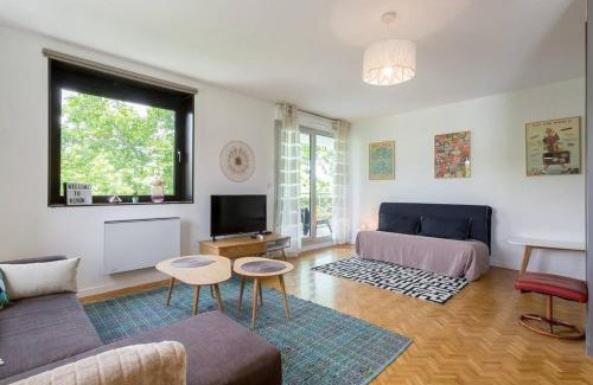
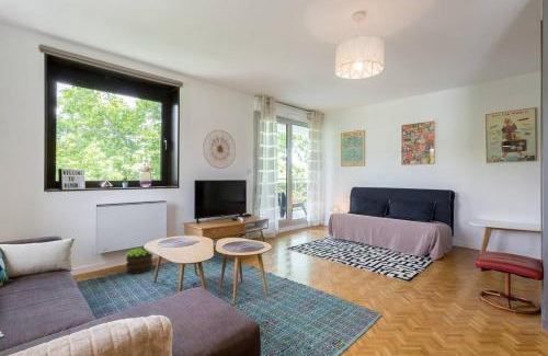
+ potted plant [125,246,153,275]
